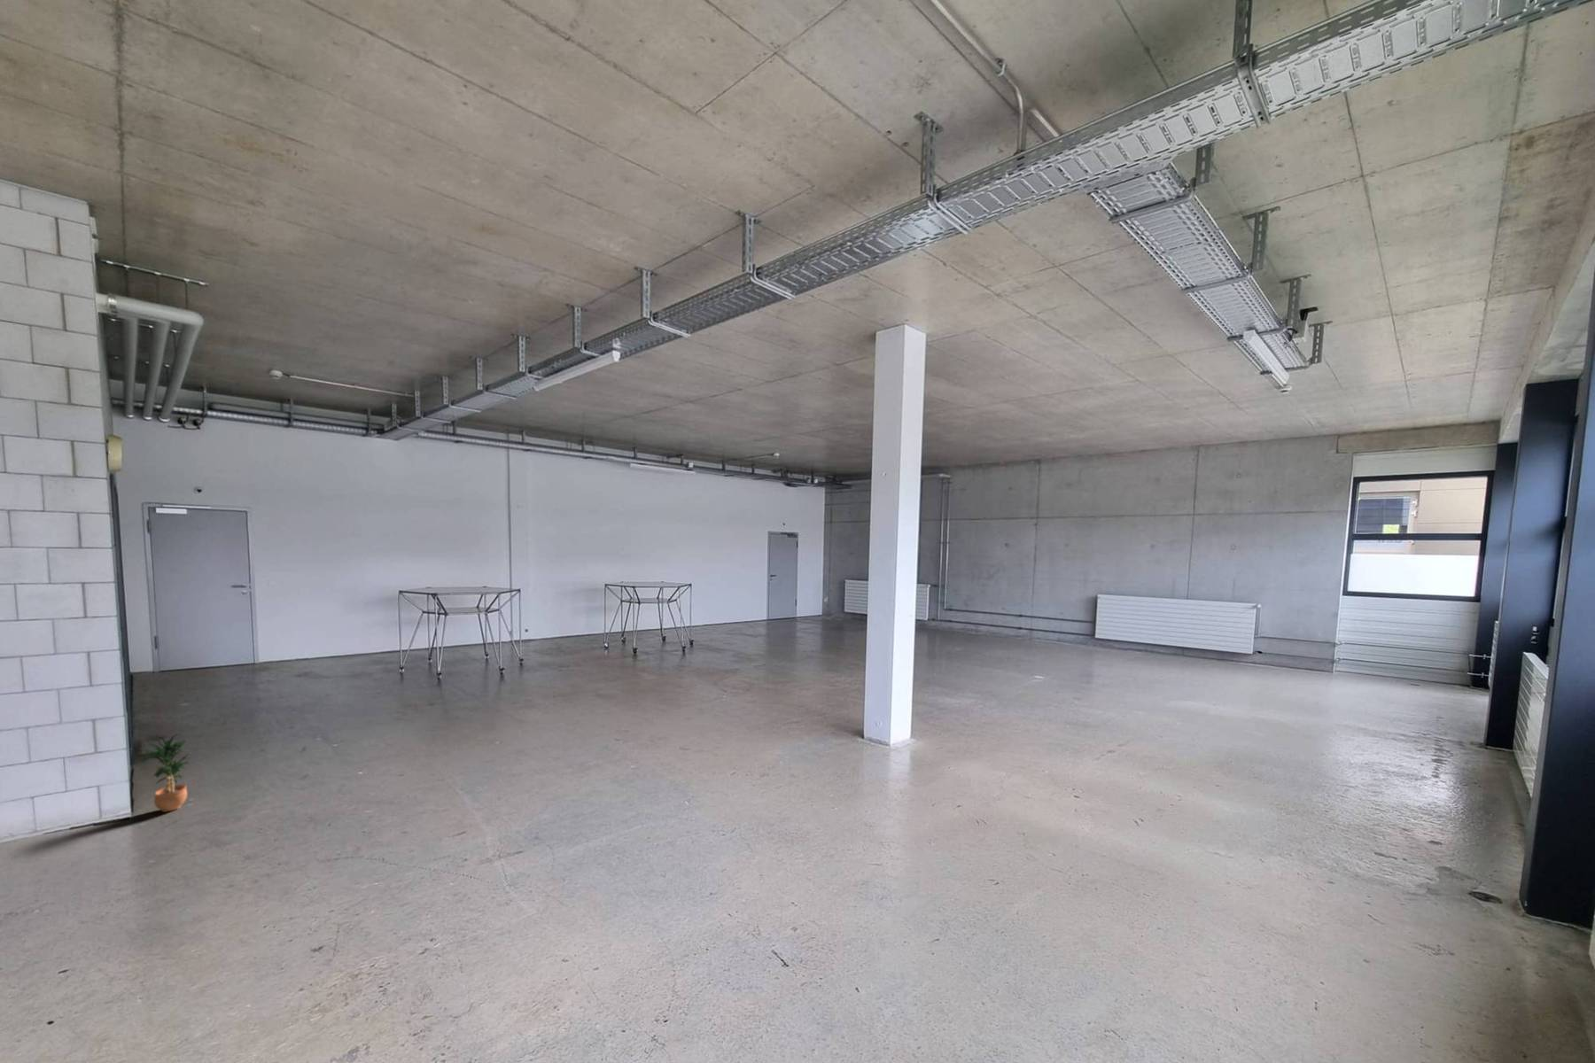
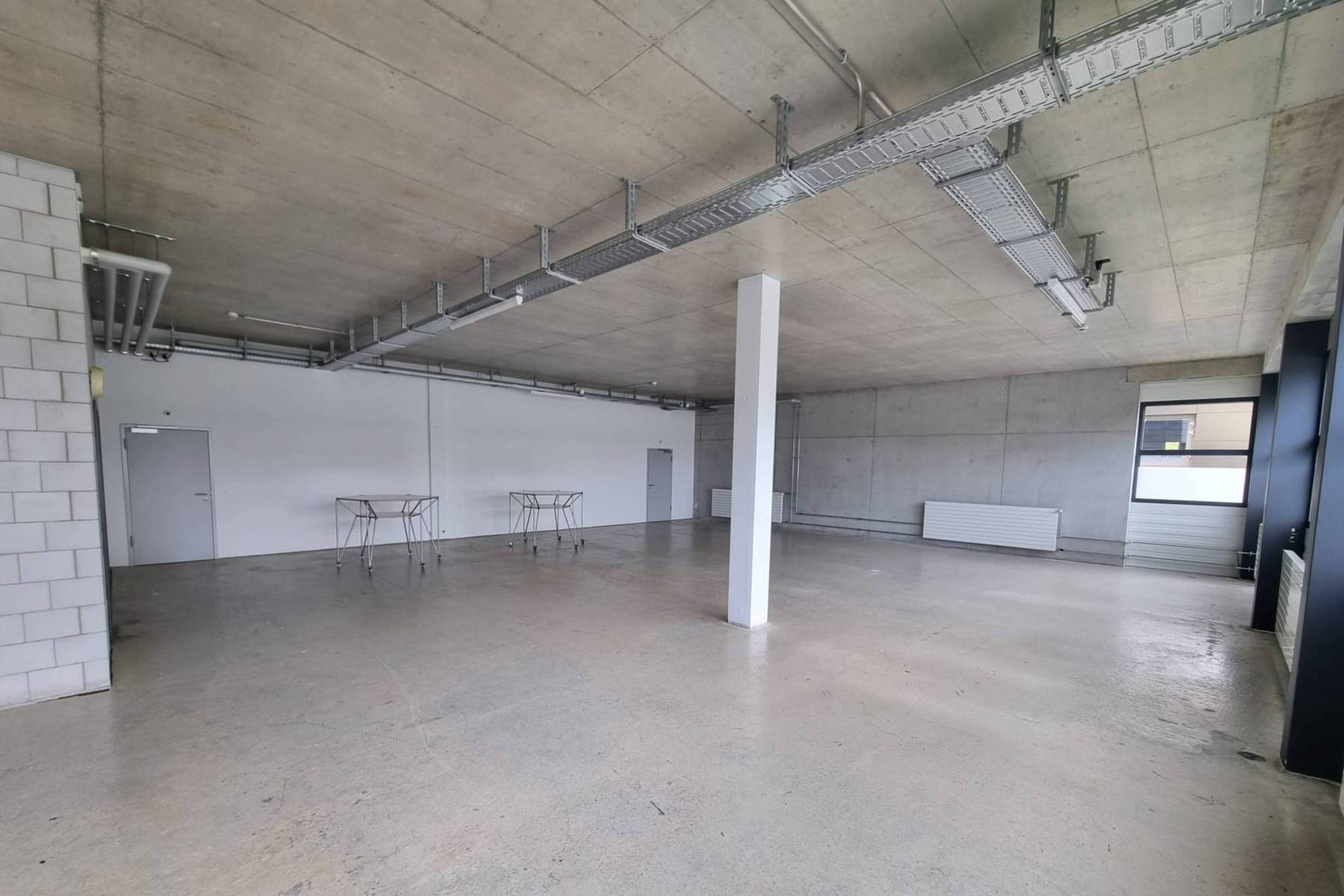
- potted plant [136,732,191,813]
